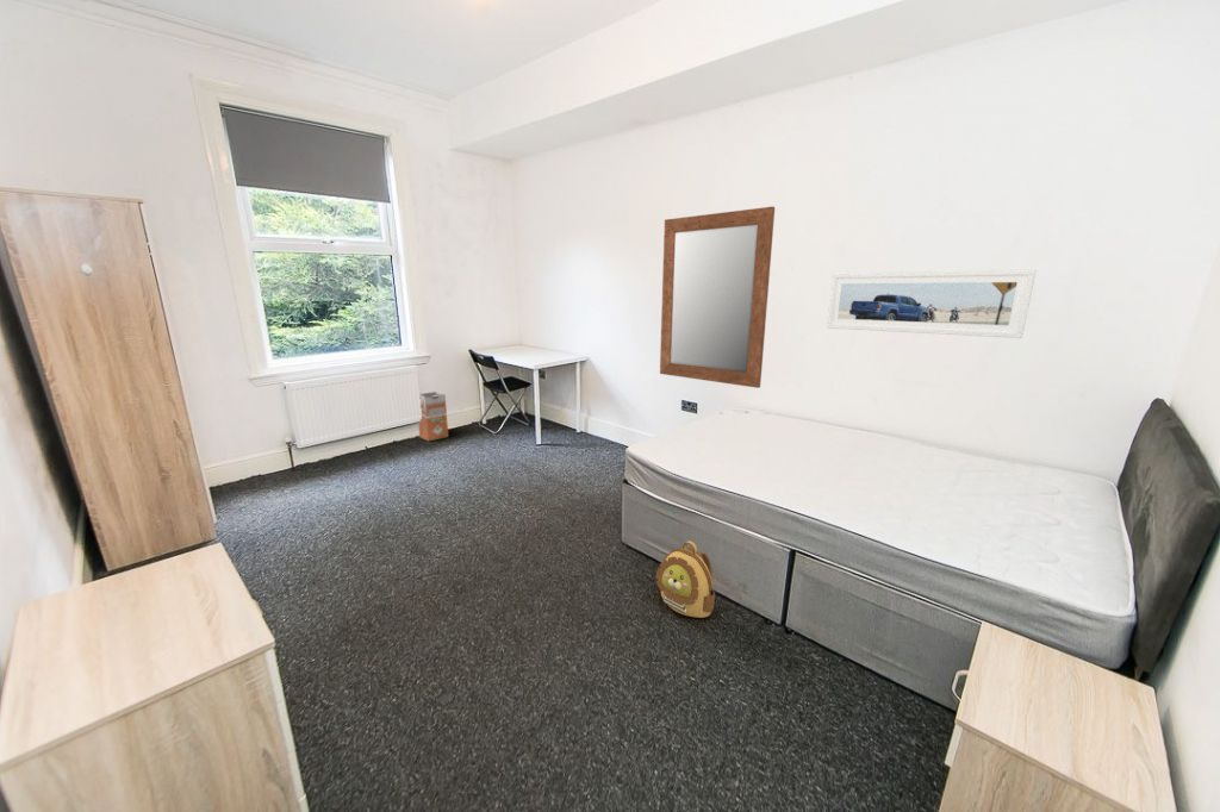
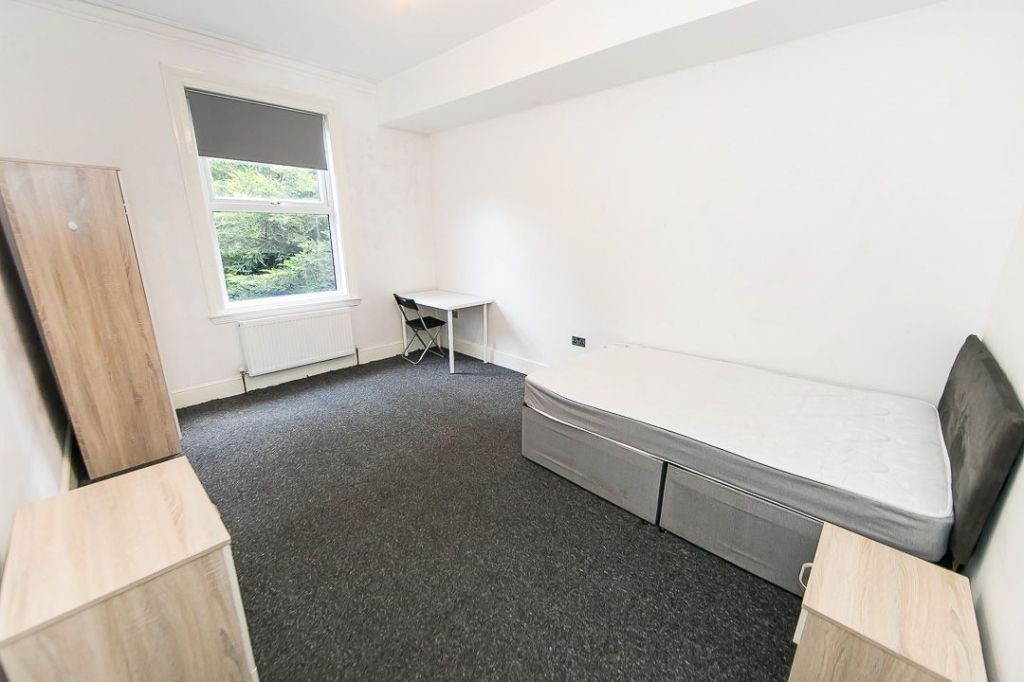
- mirror [659,205,776,389]
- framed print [826,268,1038,339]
- waste bin [417,391,449,442]
- backpack [655,539,716,619]
